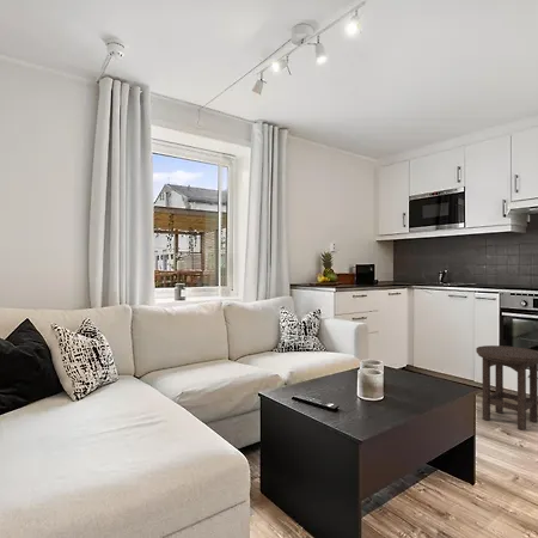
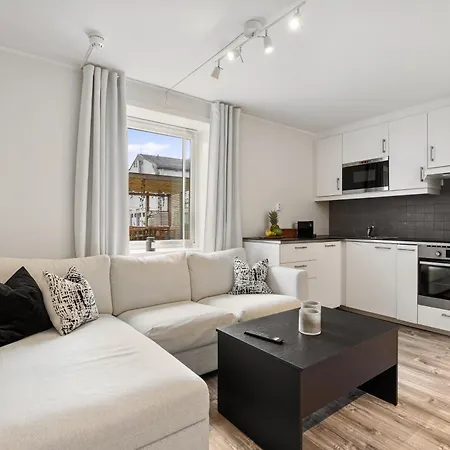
- stool [475,344,538,432]
